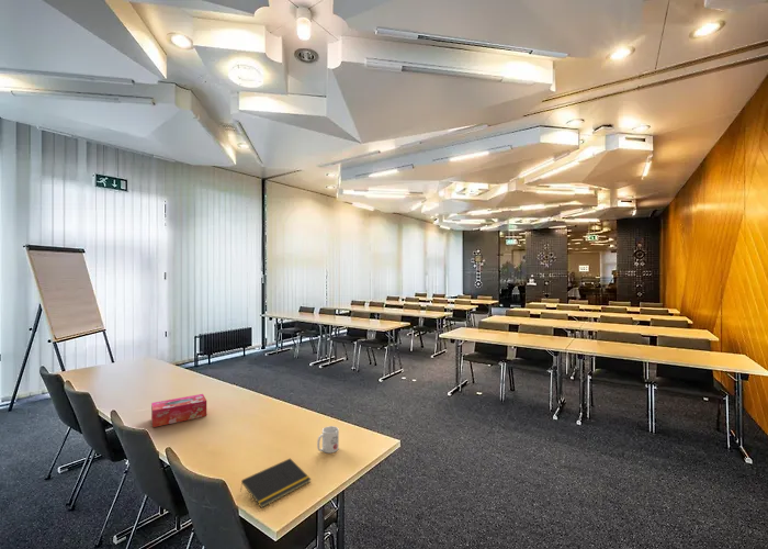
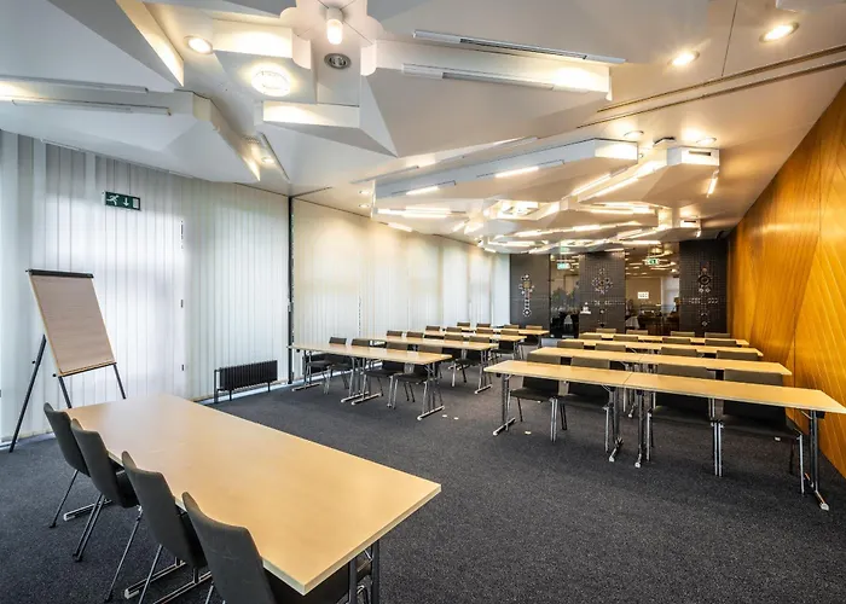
- mug [316,425,340,455]
- notepad [239,458,312,509]
- tissue box [150,393,207,428]
